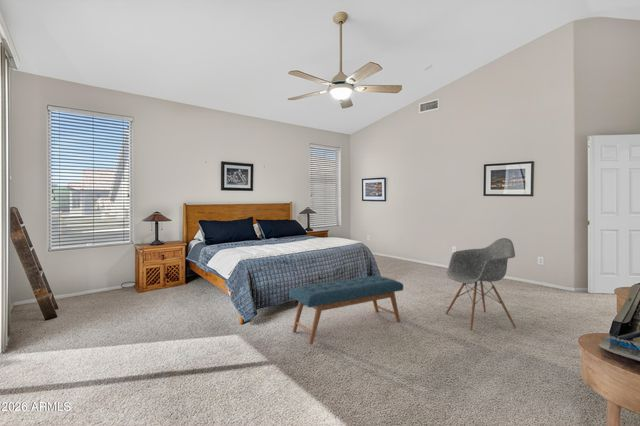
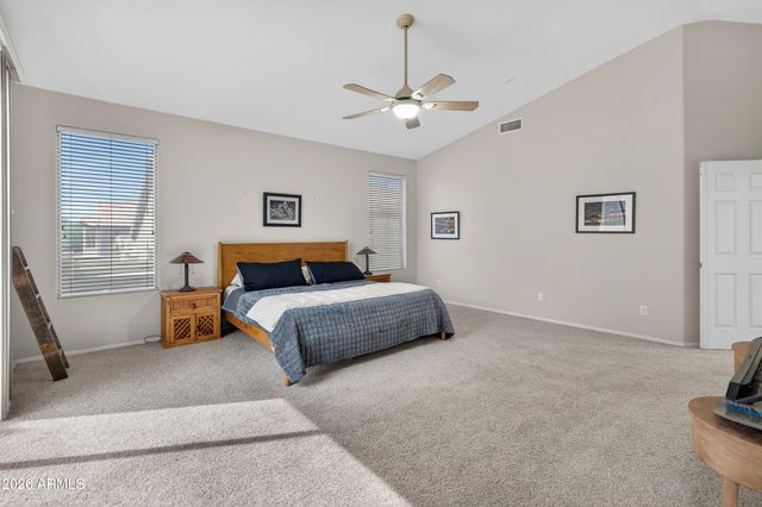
- armchair [445,237,517,331]
- bench [288,275,404,345]
